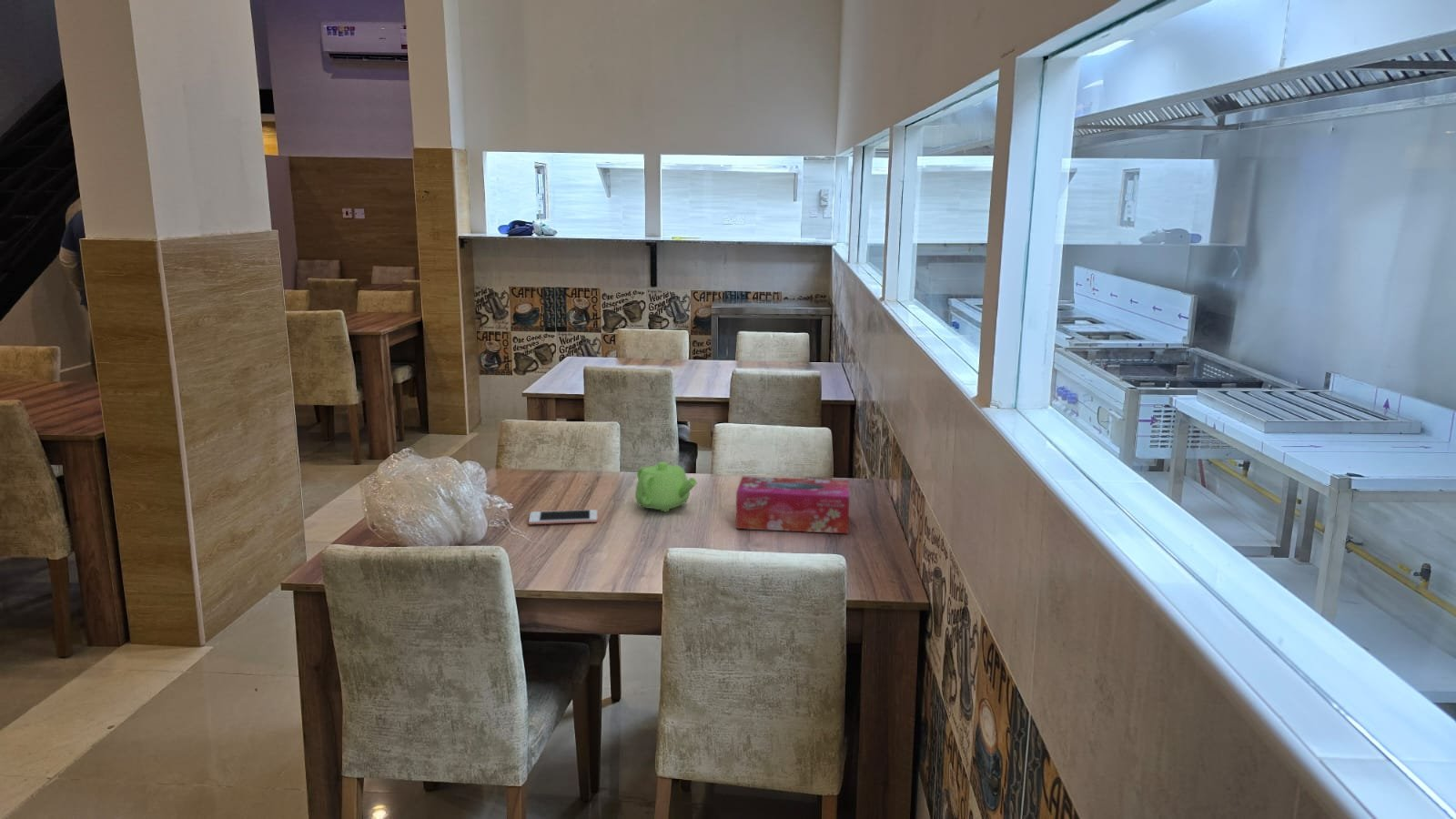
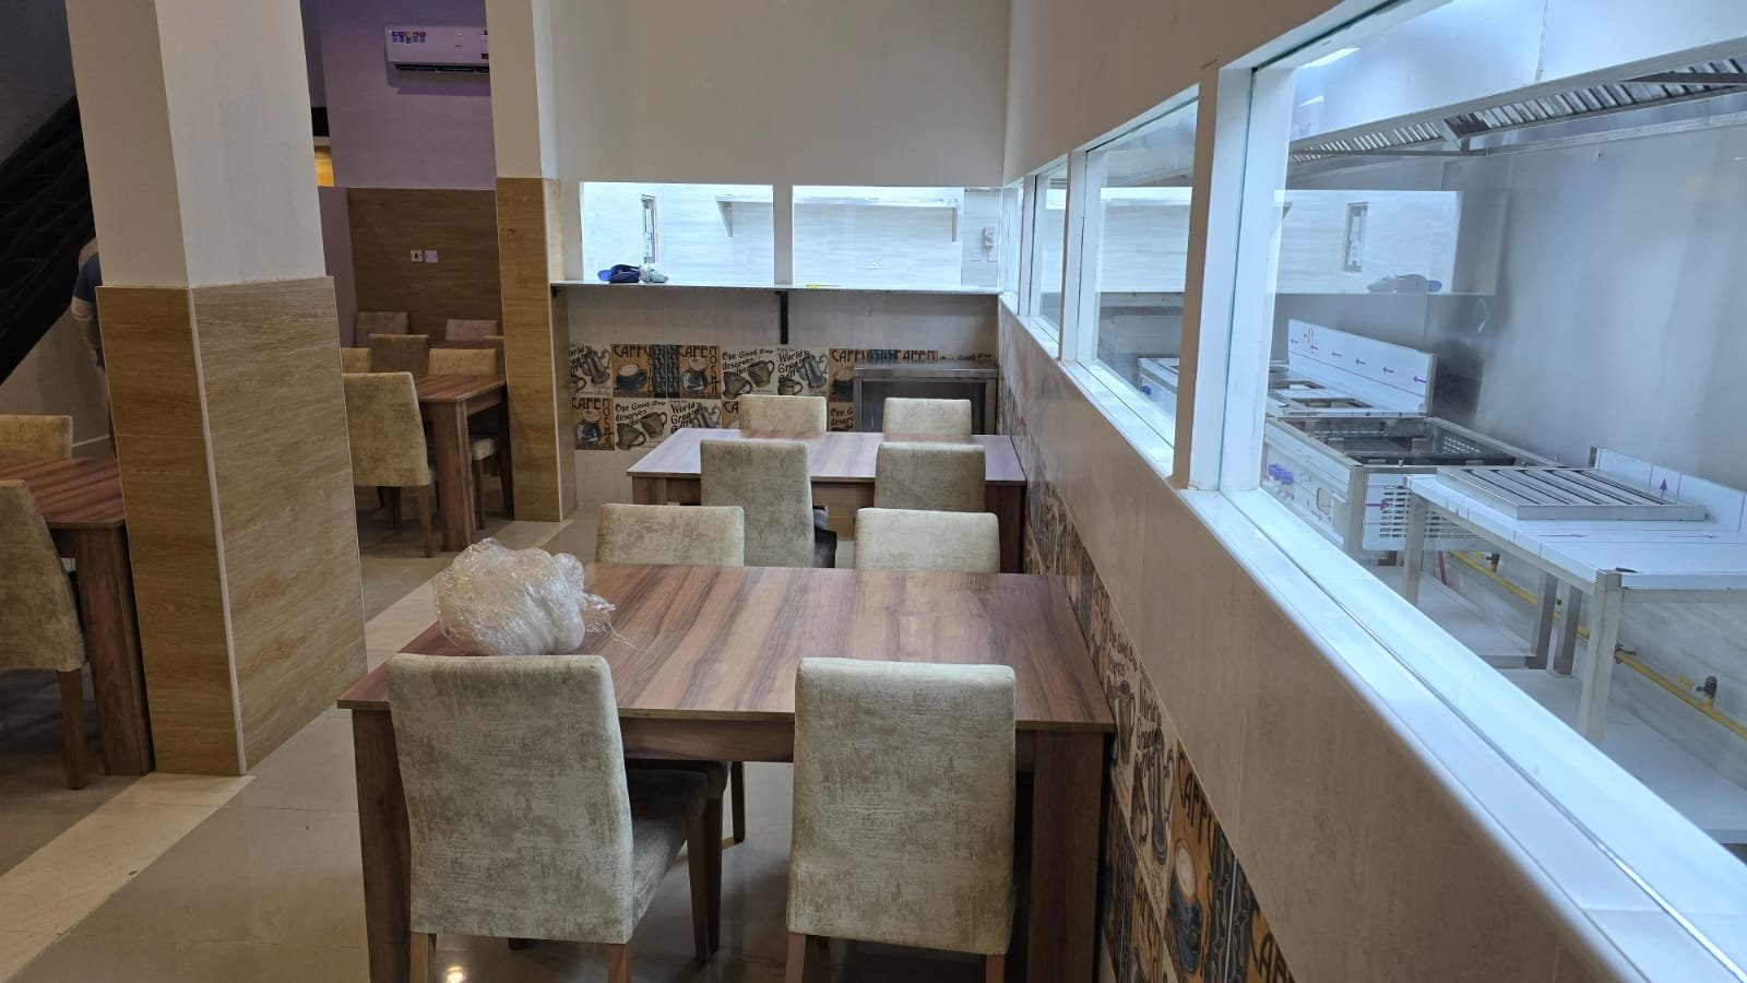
- teapot [634,460,698,512]
- cell phone [528,509,598,525]
- tissue box [735,476,850,534]
